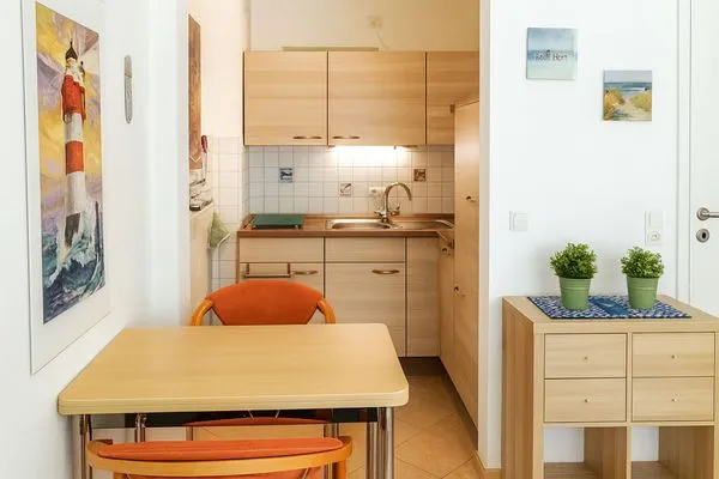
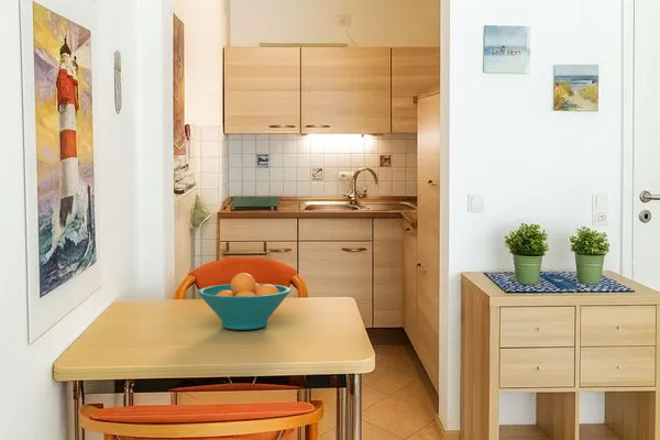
+ fruit bowl [197,272,292,331]
